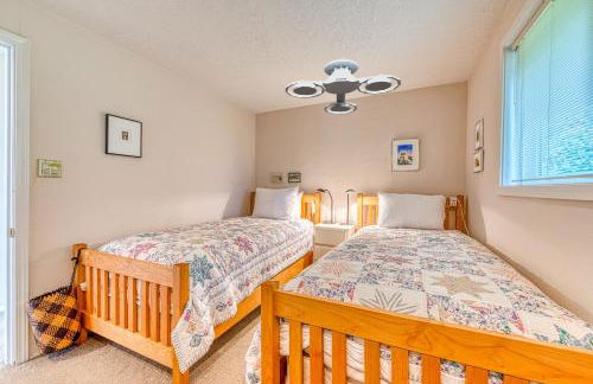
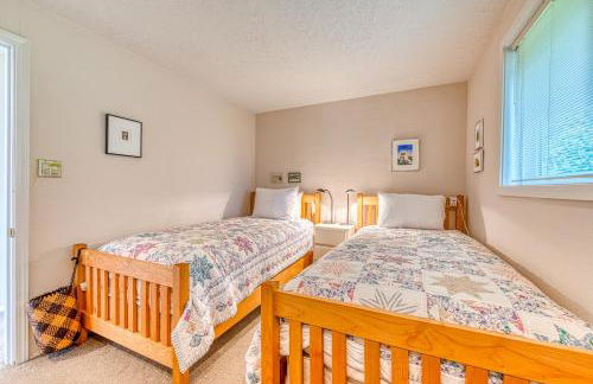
- ceiling fan [285,58,402,115]
